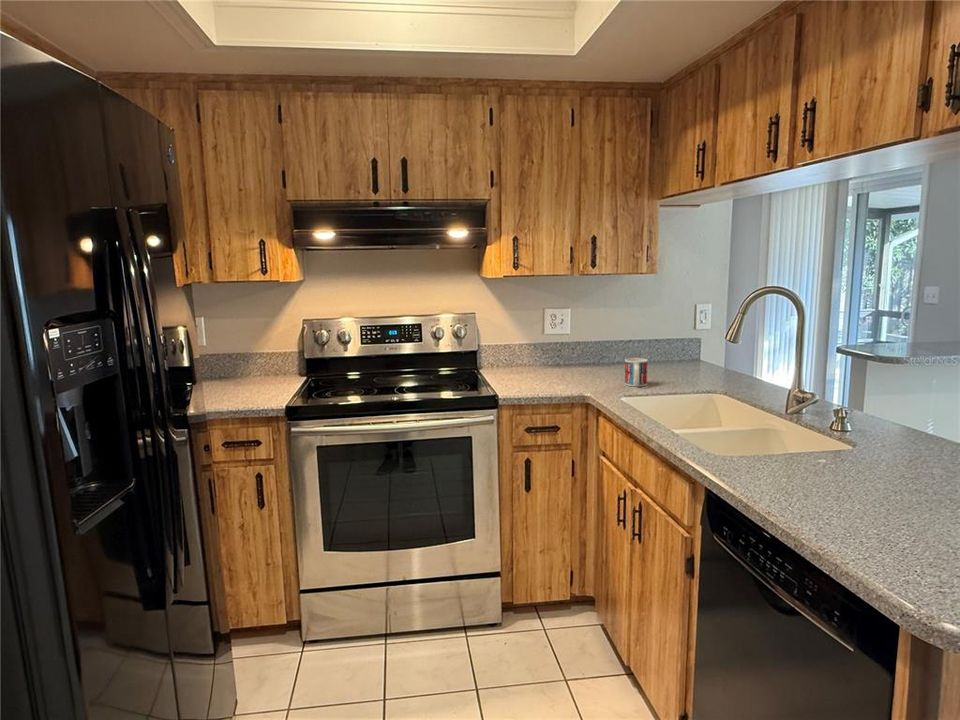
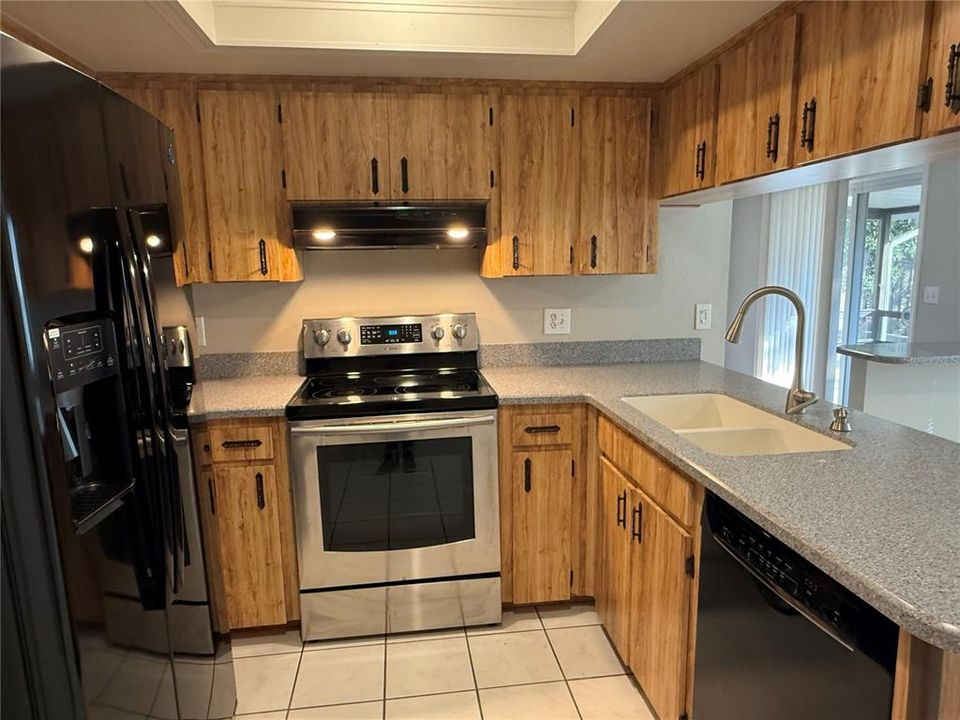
- mug [624,357,648,387]
